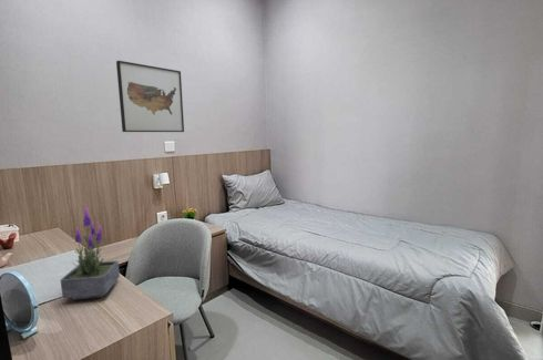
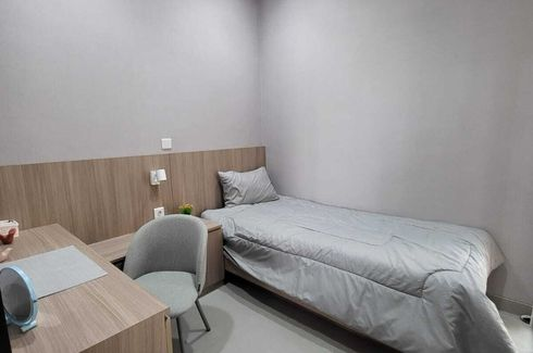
- potted plant [60,205,121,301]
- wall art [115,60,185,133]
